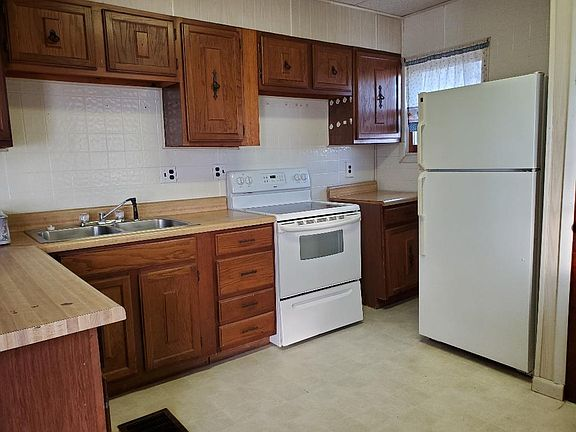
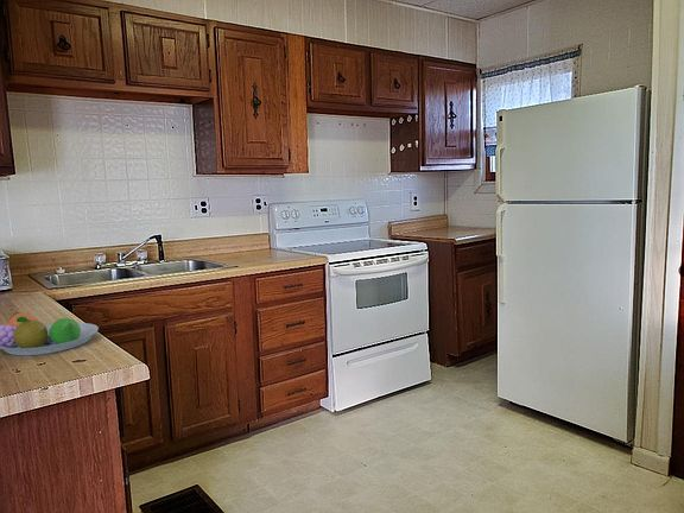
+ fruit bowl [0,311,100,356]
